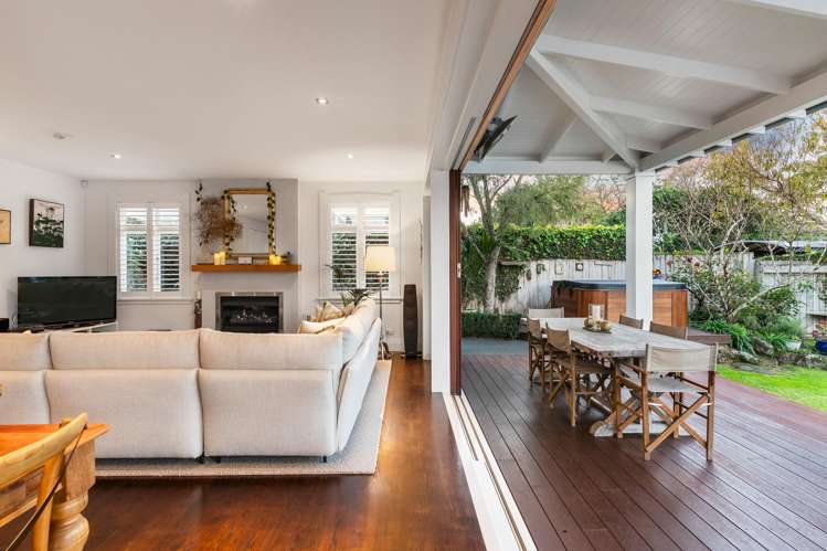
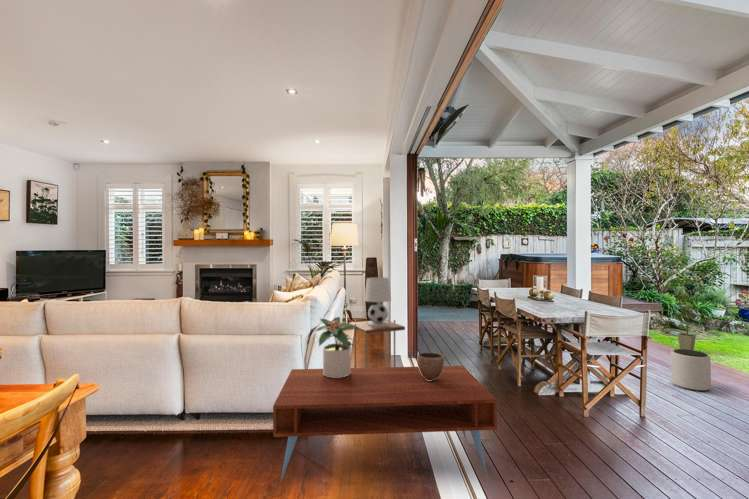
+ decorative bowl [416,351,445,381]
+ potted plant [311,316,360,378]
+ coffee table [272,365,498,484]
+ table lamp [363,276,392,327]
+ plant pot [670,348,712,392]
+ side table [347,317,406,368]
+ house plant [660,293,701,350]
